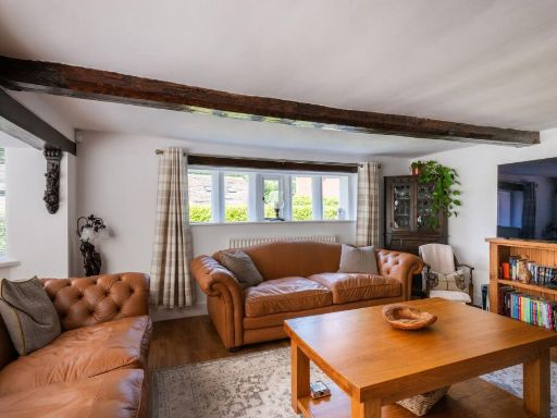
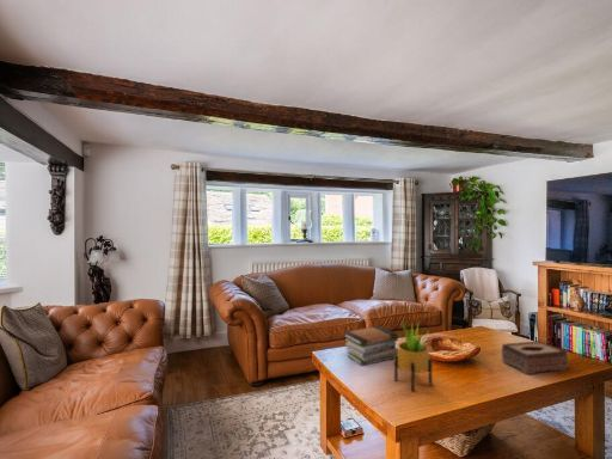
+ potted plant [393,319,433,392]
+ tissue box [501,339,569,375]
+ book stack [343,325,399,367]
